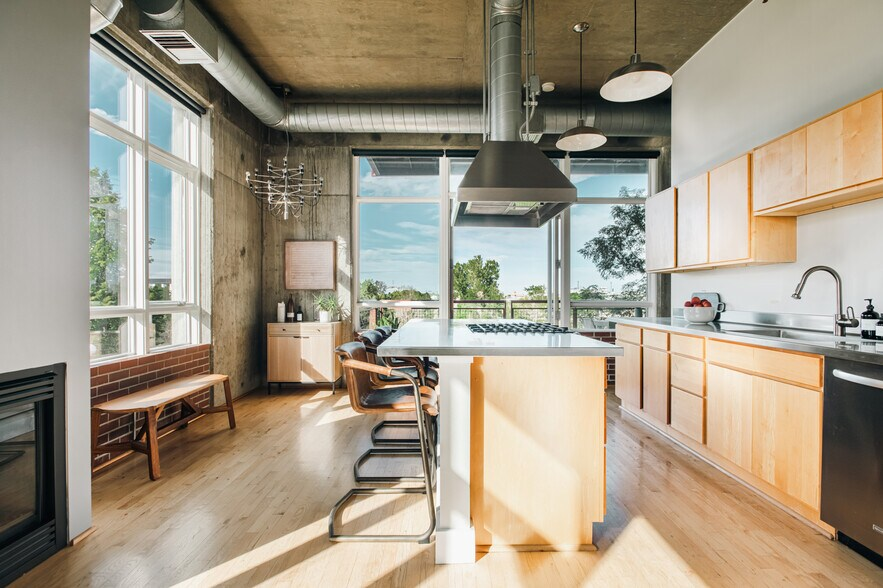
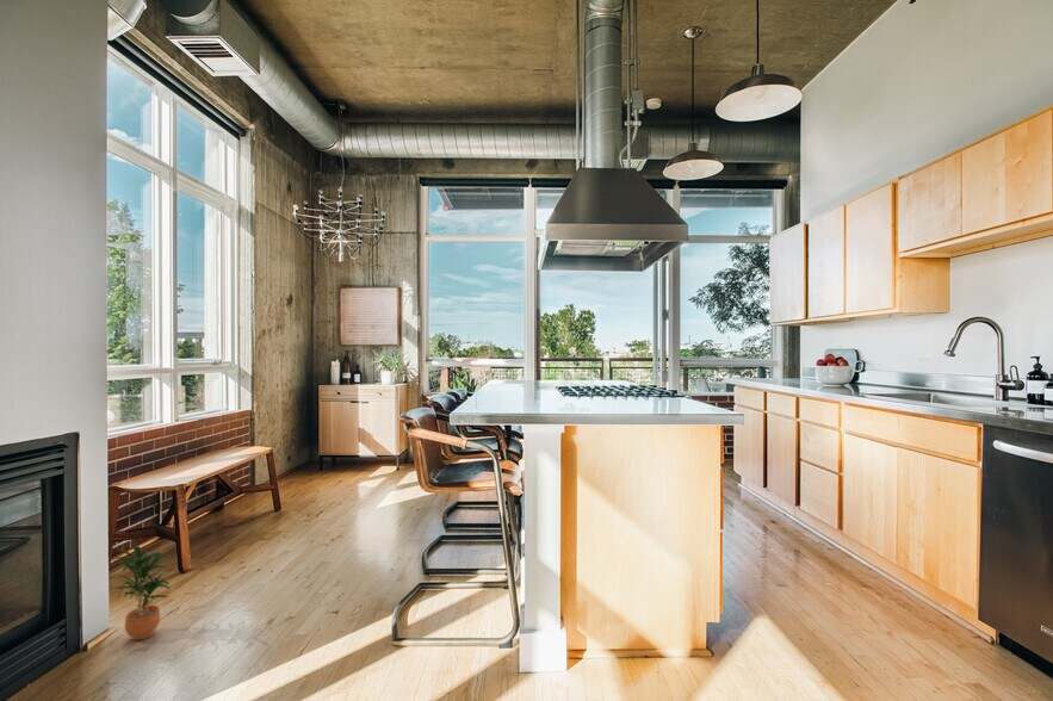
+ potted plant [107,540,172,641]
